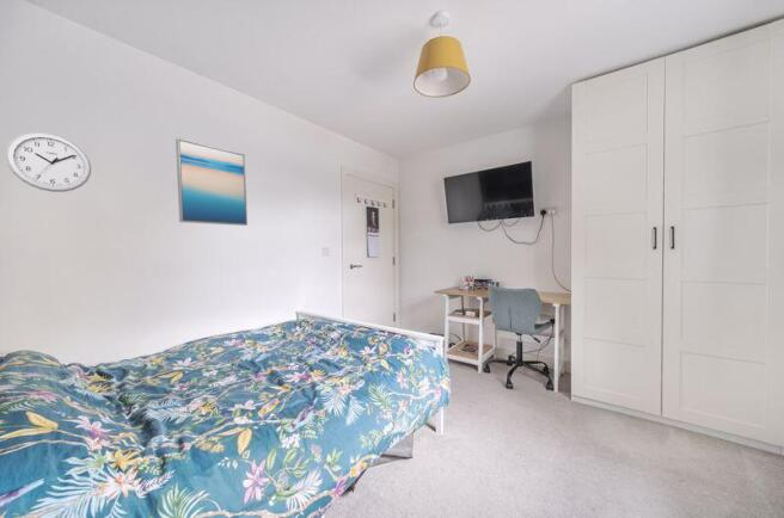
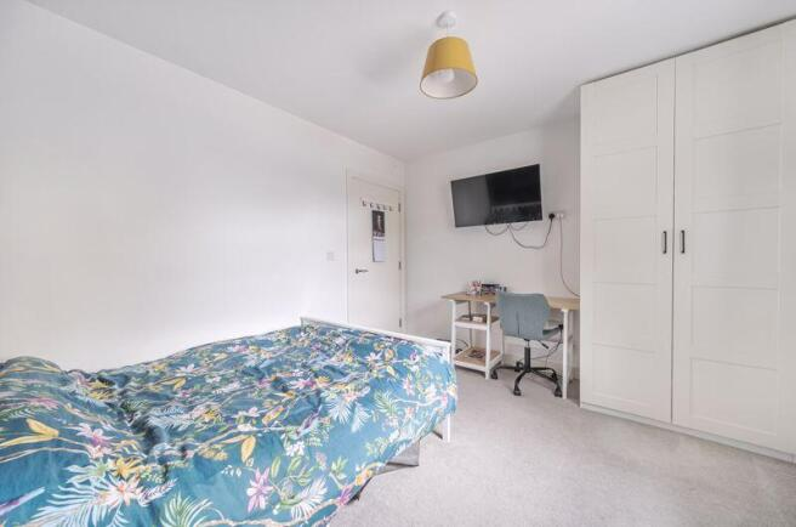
- wall art [174,137,249,227]
- wall clock [4,131,92,193]
